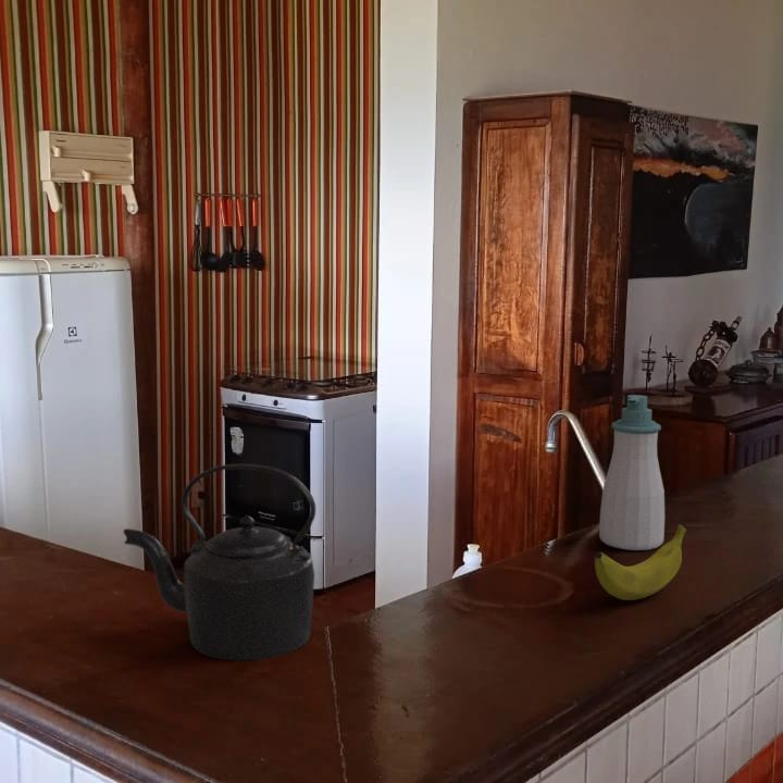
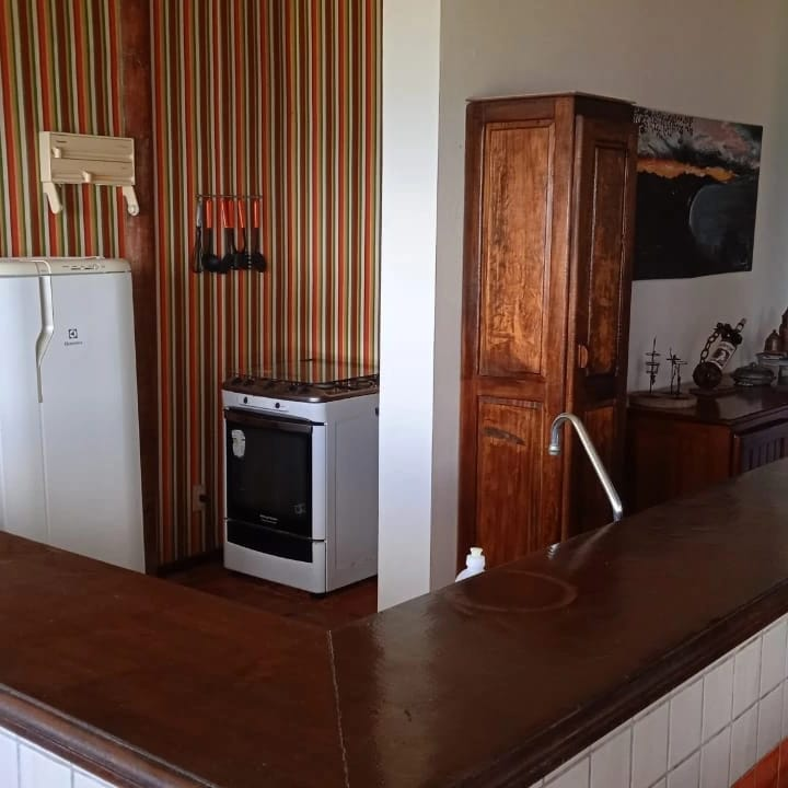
- kettle [122,463,316,662]
- banana [594,524,687,601]
- soap bottle [598,394,666,551]
